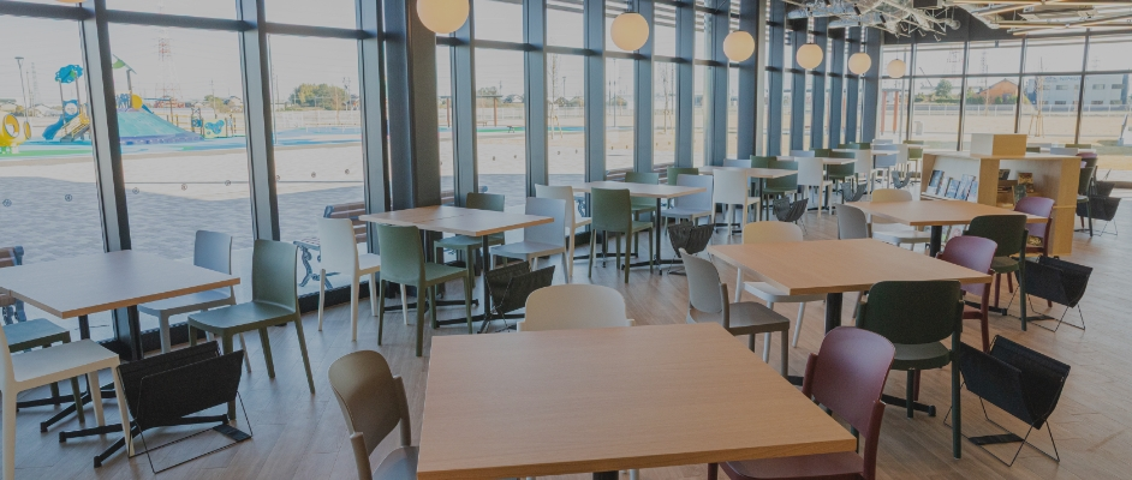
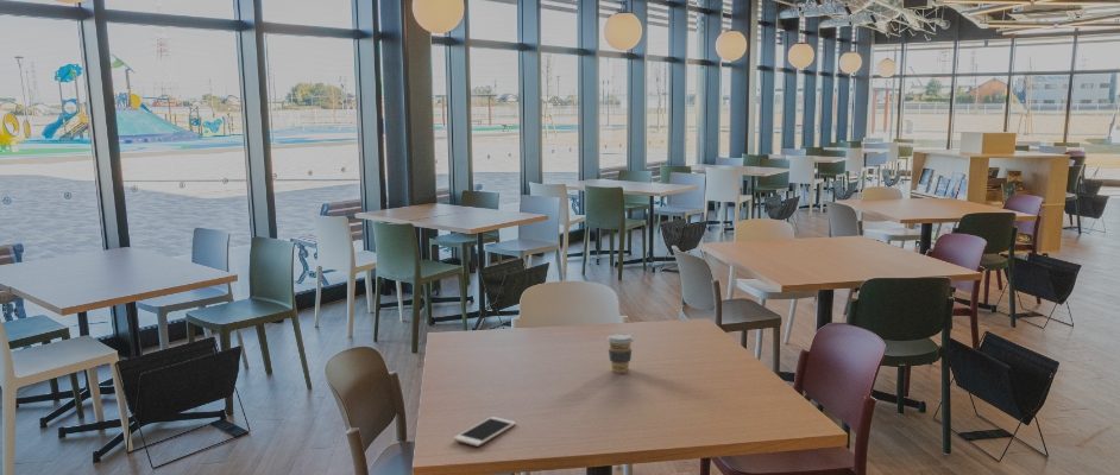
+ coffee cup [605,332,635,374]
+ cell phone [453,416,517,448]
